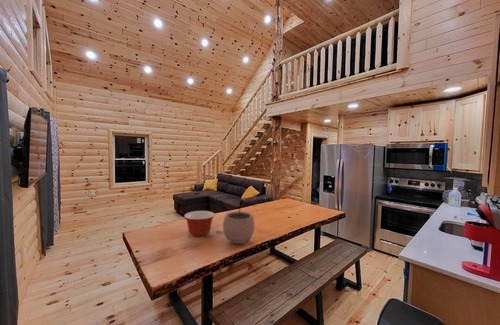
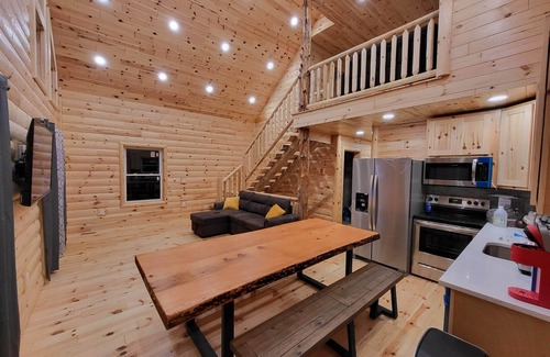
- plant pot [222,204,256,245]
- mixing bowl [183,210,216,237]
